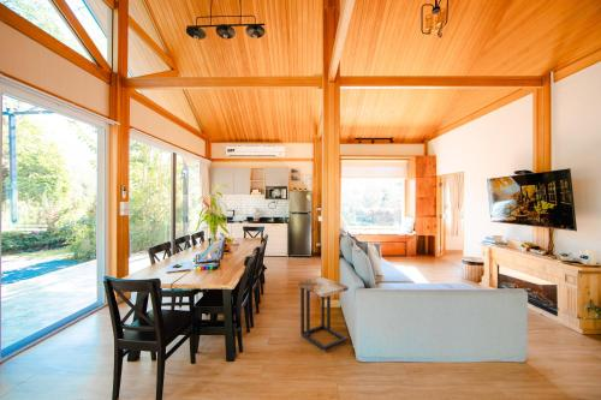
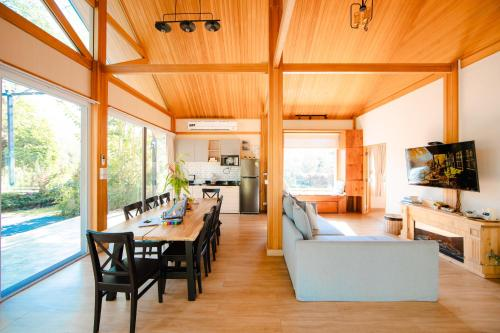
- side table [297,276,350,352]
